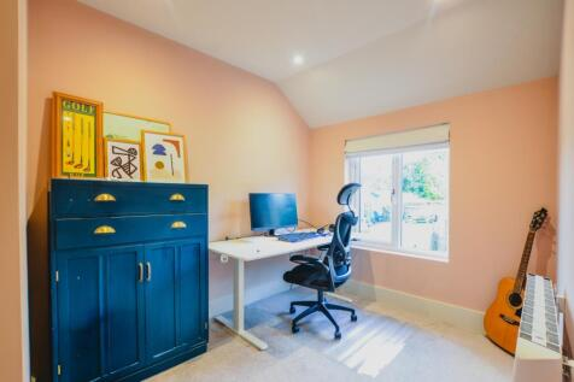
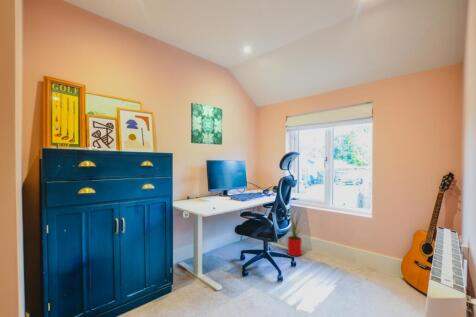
+ wall art [190,102,223,146]
+ house plant [286,203,315,257]
